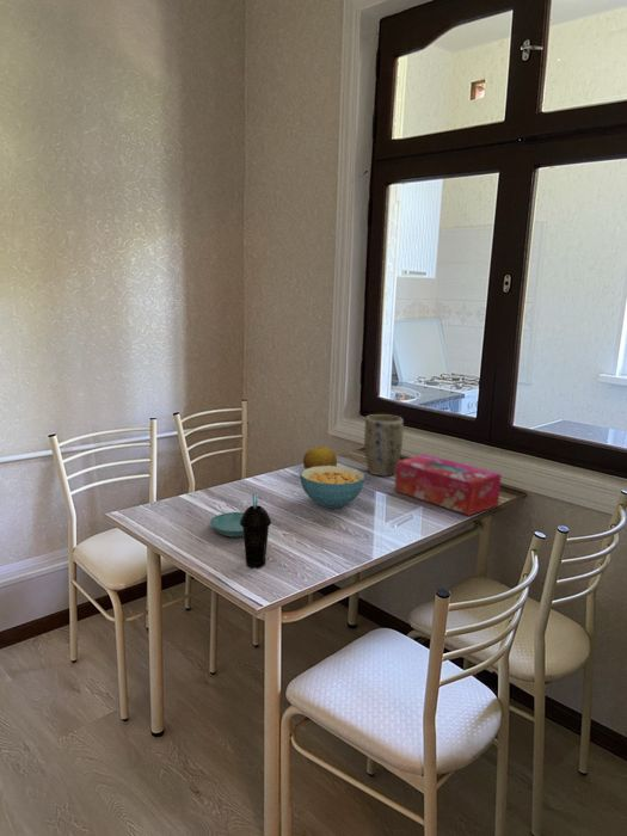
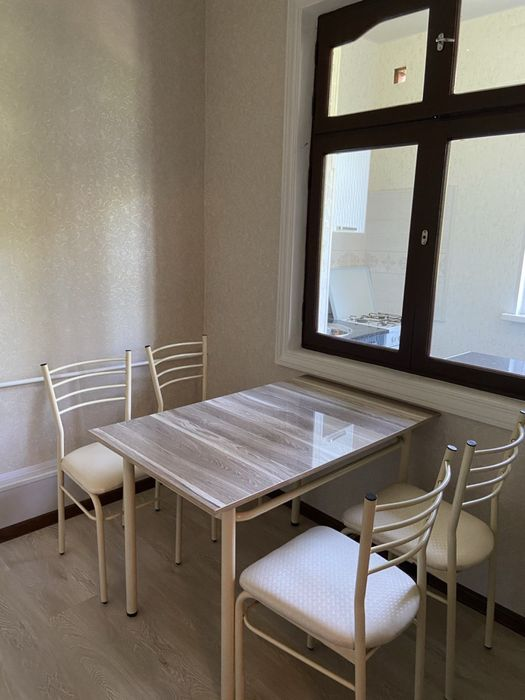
- saucer [209,511,244,537]
- cereal bowl [299,466,365,509]
- cup [240,492,272,568]
- tissue box [394,454,503,517]
- plant pot [363,413,405,477]
- fruit [302,445,338,469]
